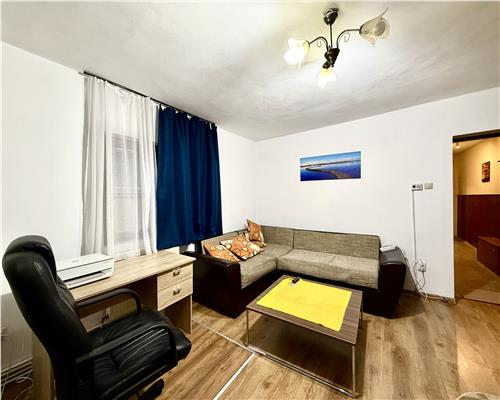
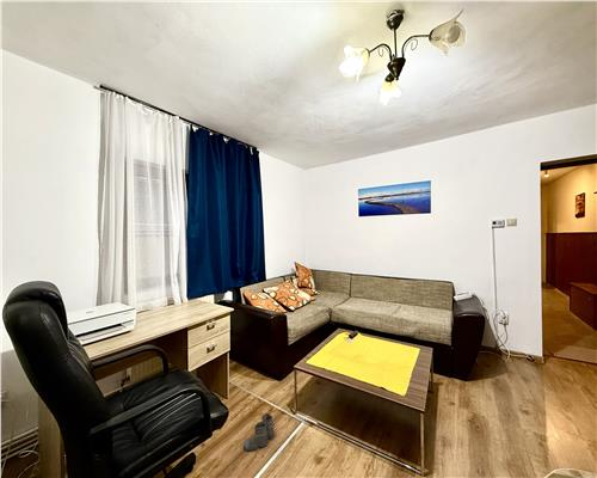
+ boots [242,411,276,453]
